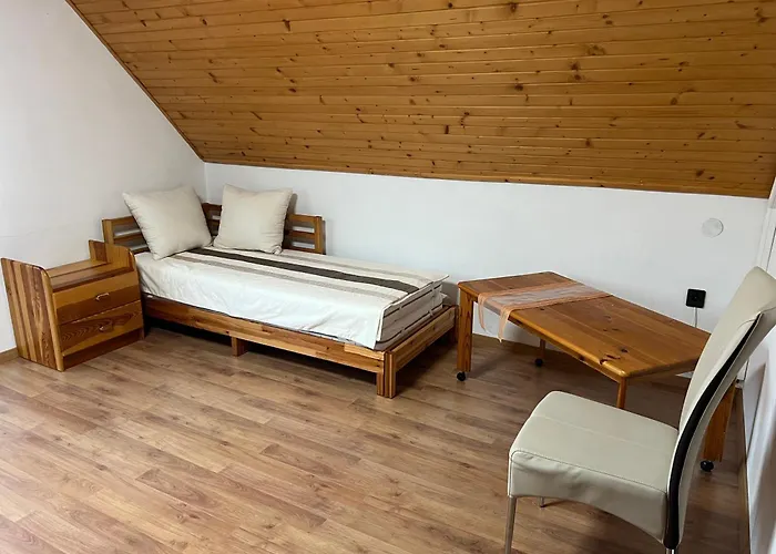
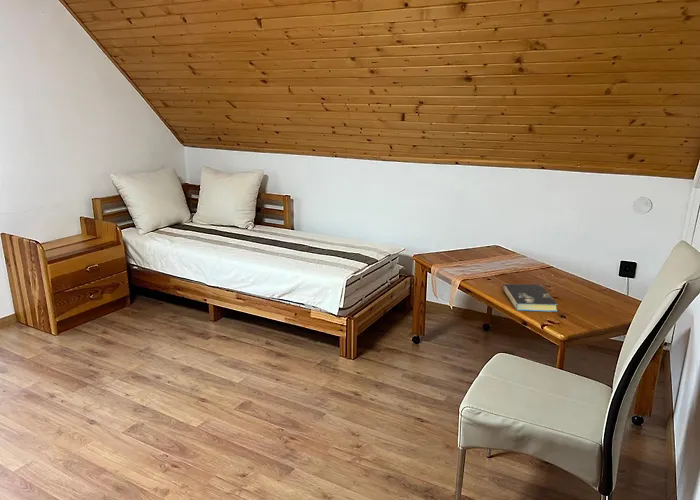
+ book [502,283,558,313]
